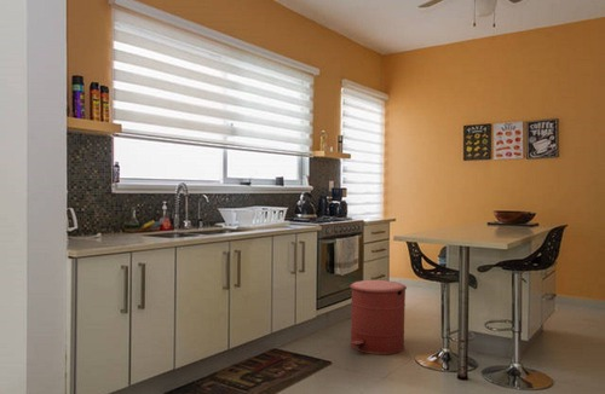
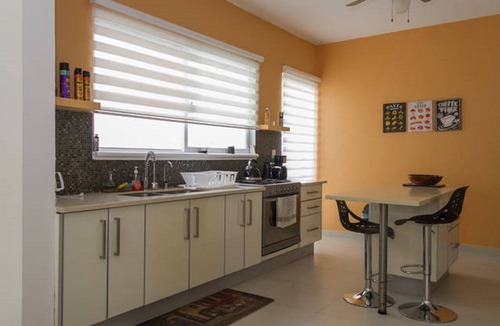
- trash can [350,279,408,355]
